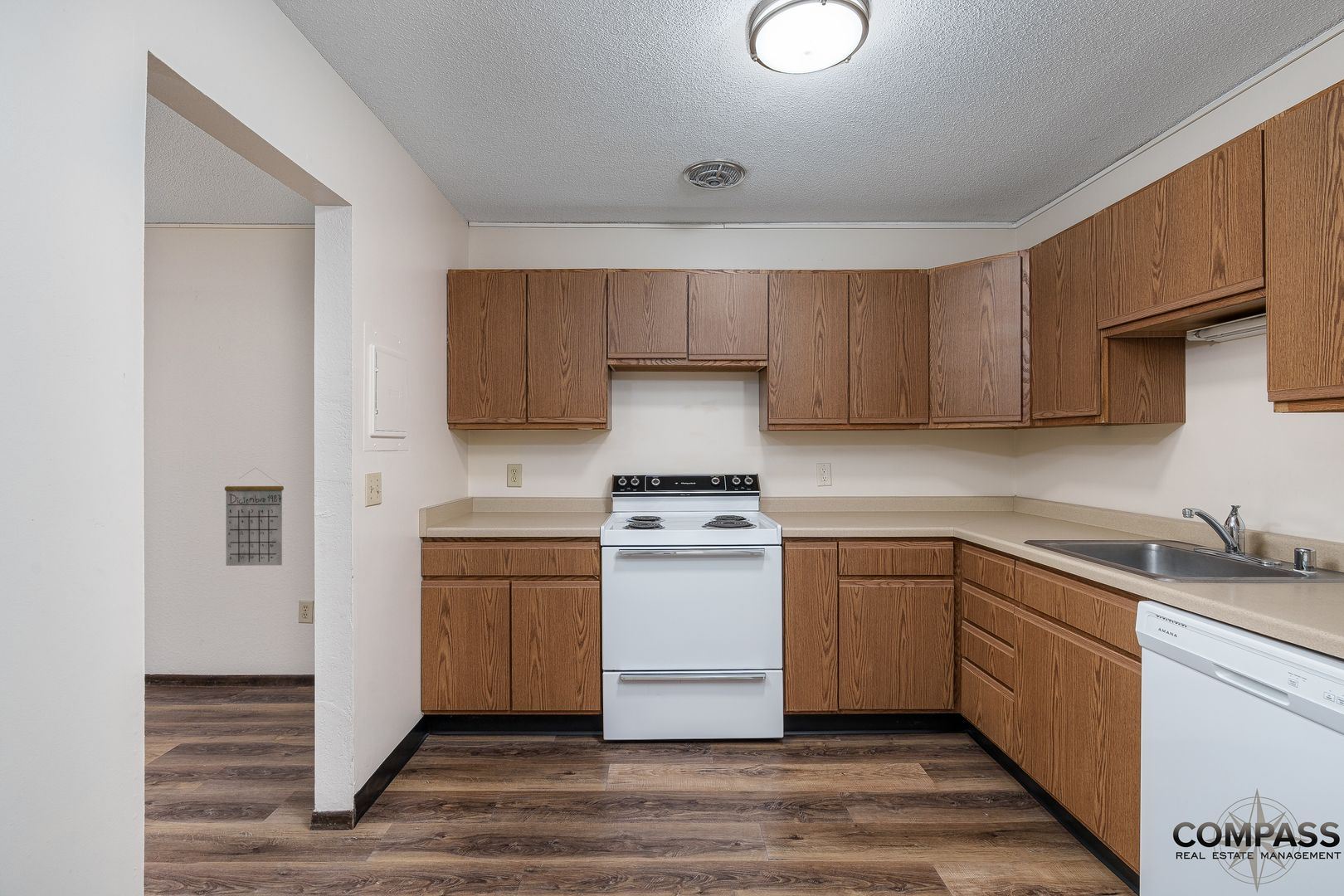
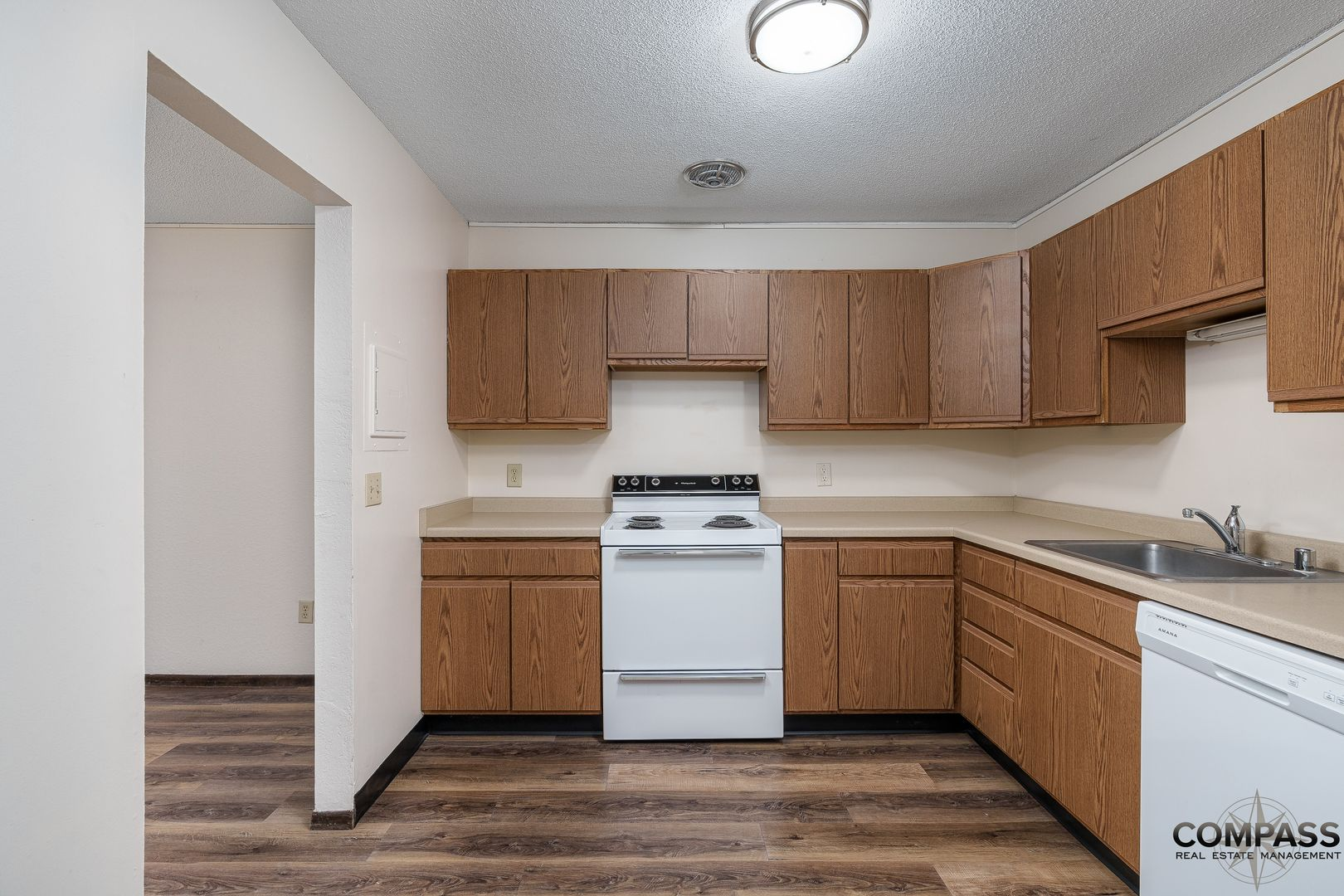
- calendar [224,467,285,567]
